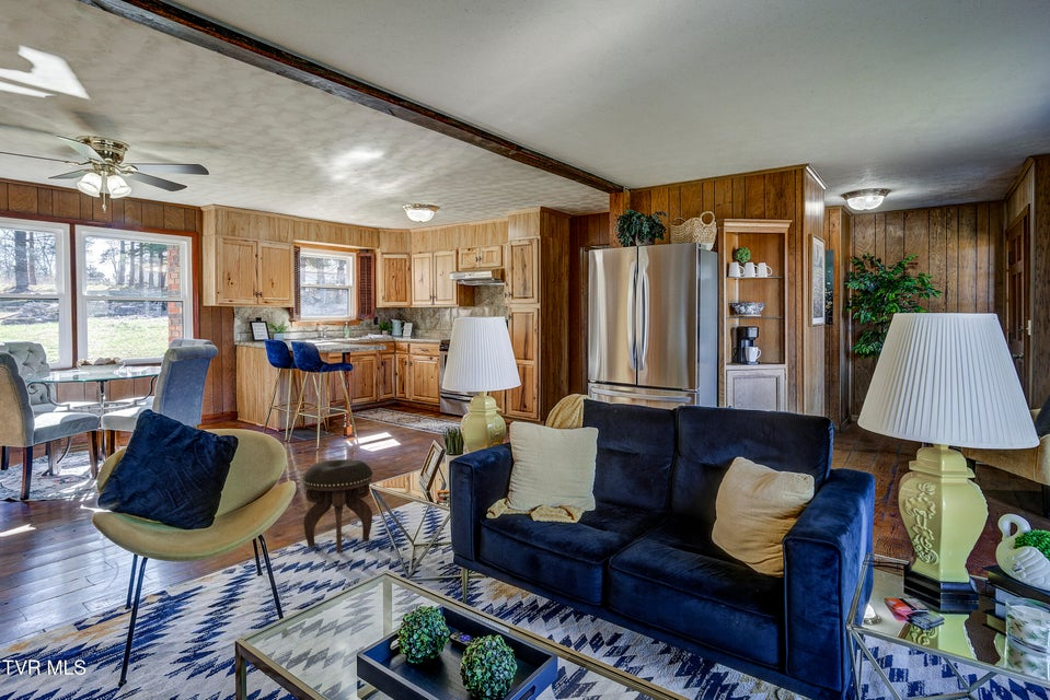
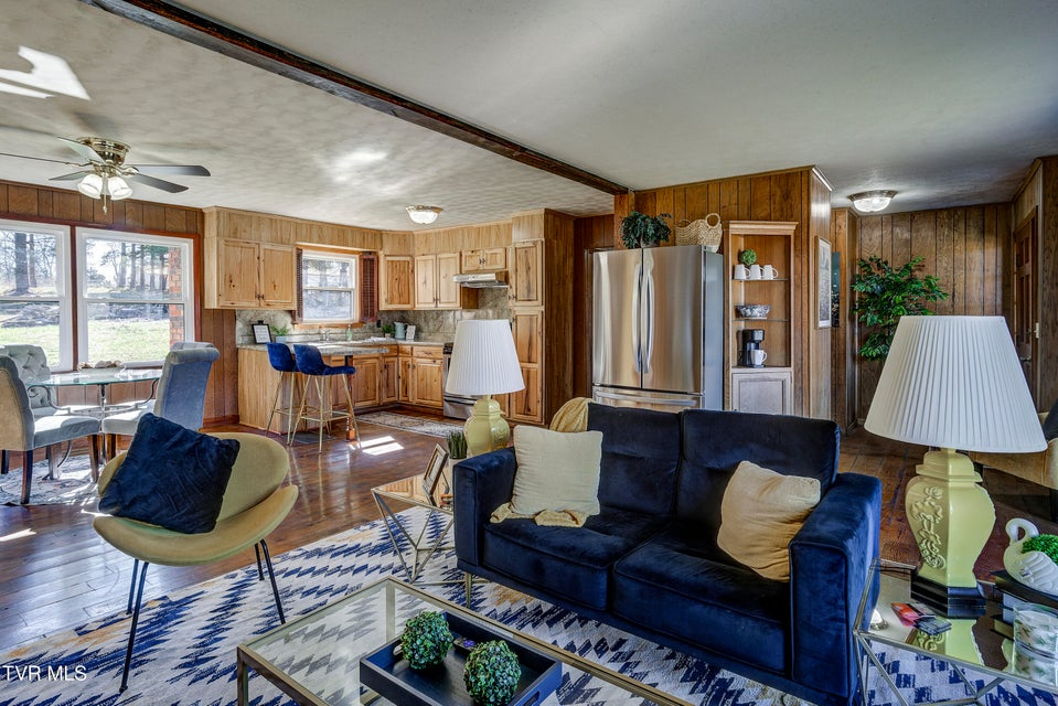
- footstool [302,458,373,553]
